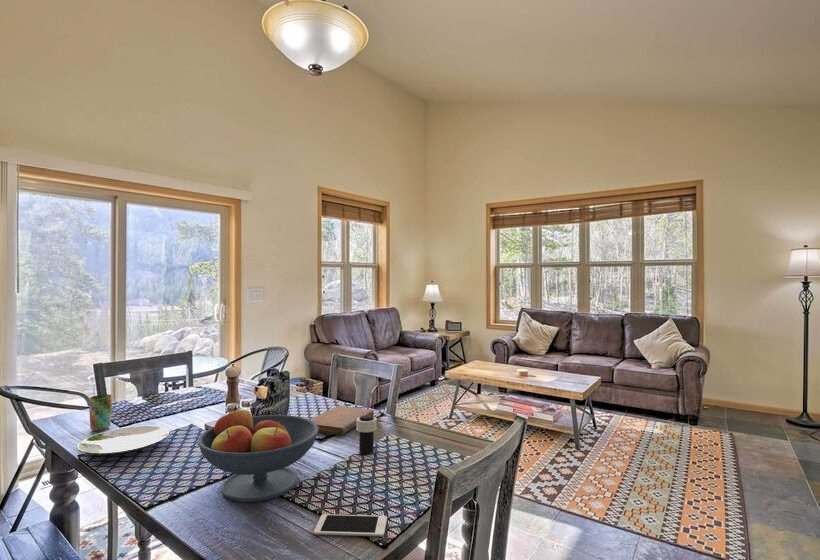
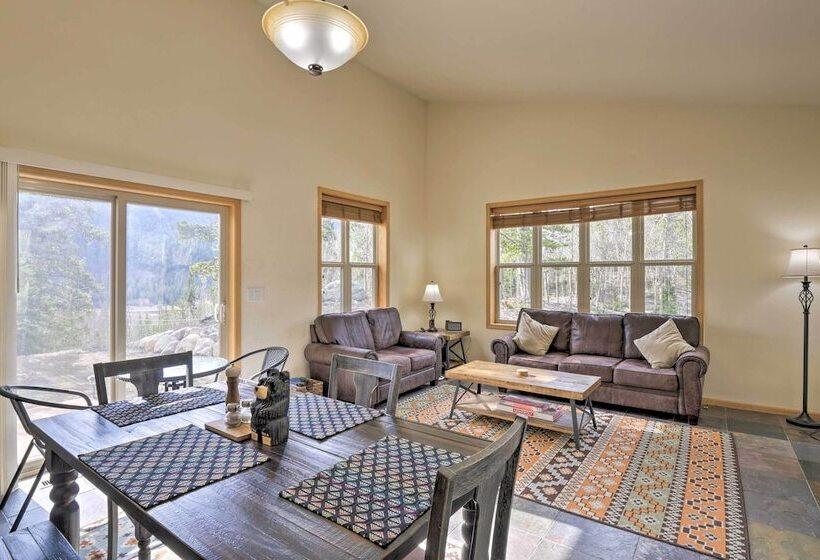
- cup [355,416,378,455]
- cell phone [313,513,388,538]
- cup [88,394,113,432]
- notebook [310,405,375,436]
- plate [76,425,171,455]
- fruit bowl [197,408,319,503]
